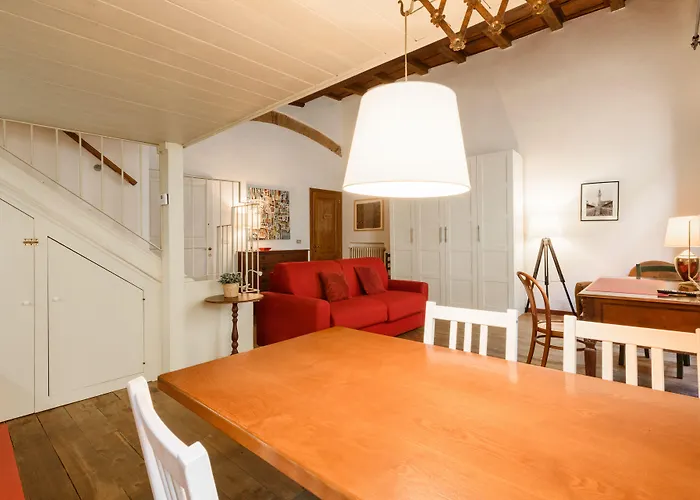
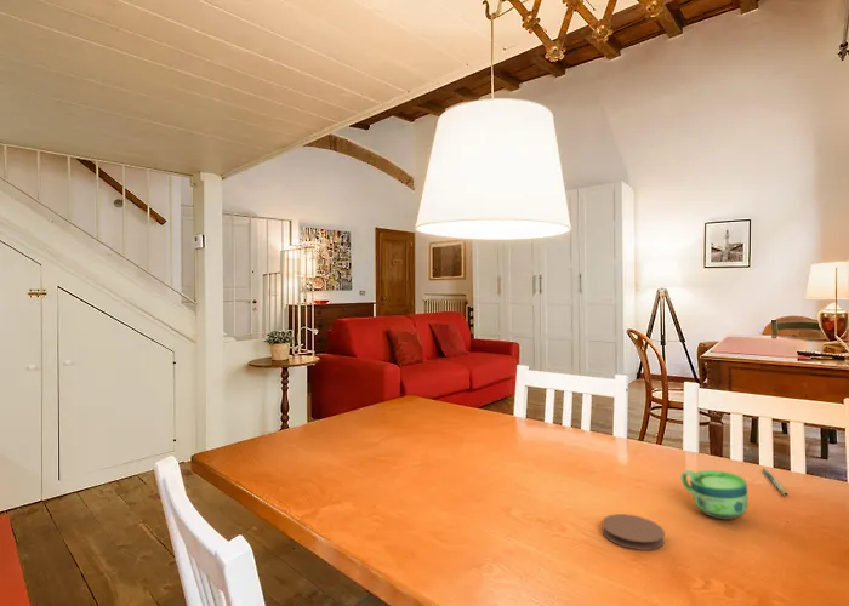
+ cup [679,469,750,521]
+ pen [762,468,790,497]
+ coaster [600,513,666,551]
